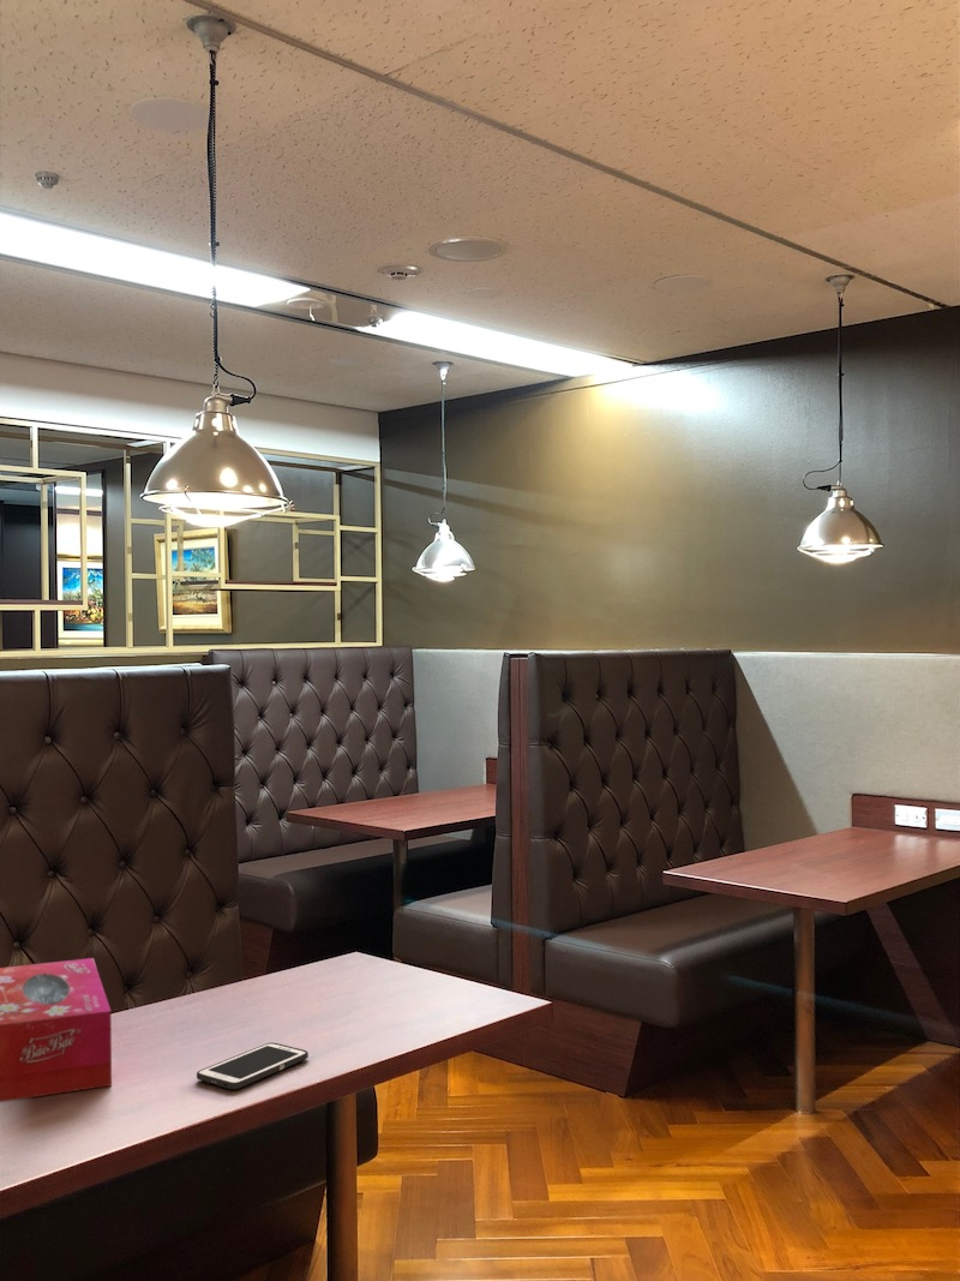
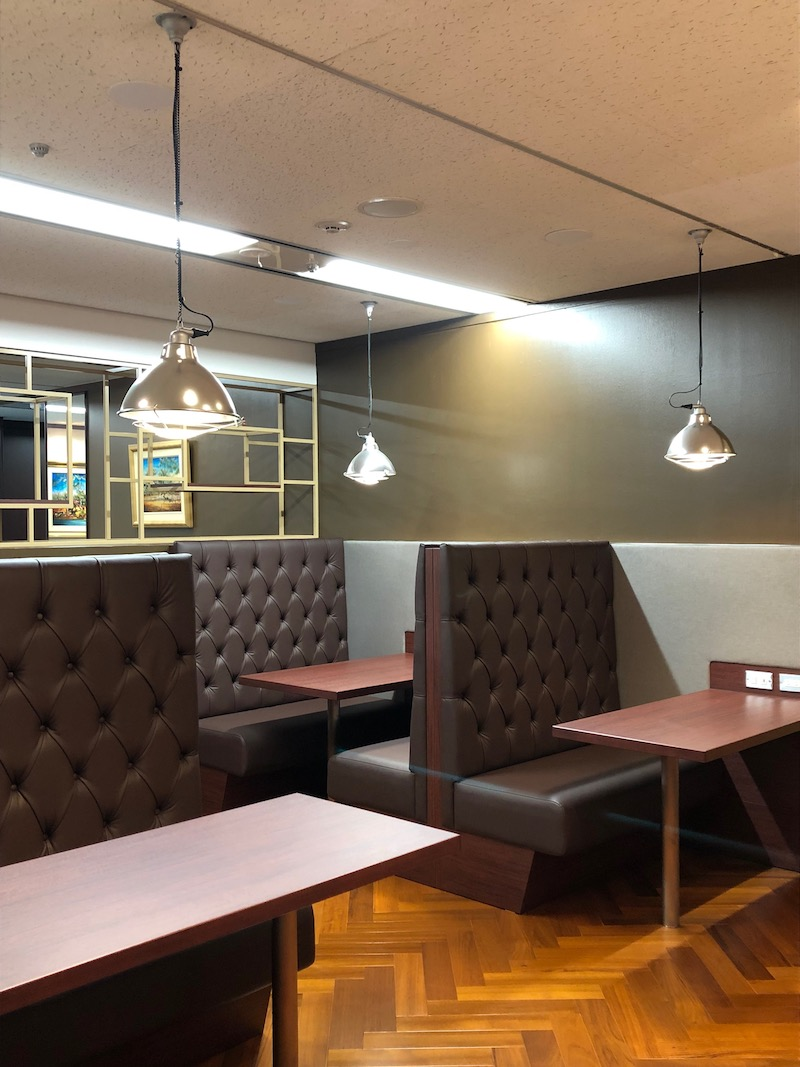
- cell phone [196,1041,310,1090]
- tissue box [0,957,113,1103]
